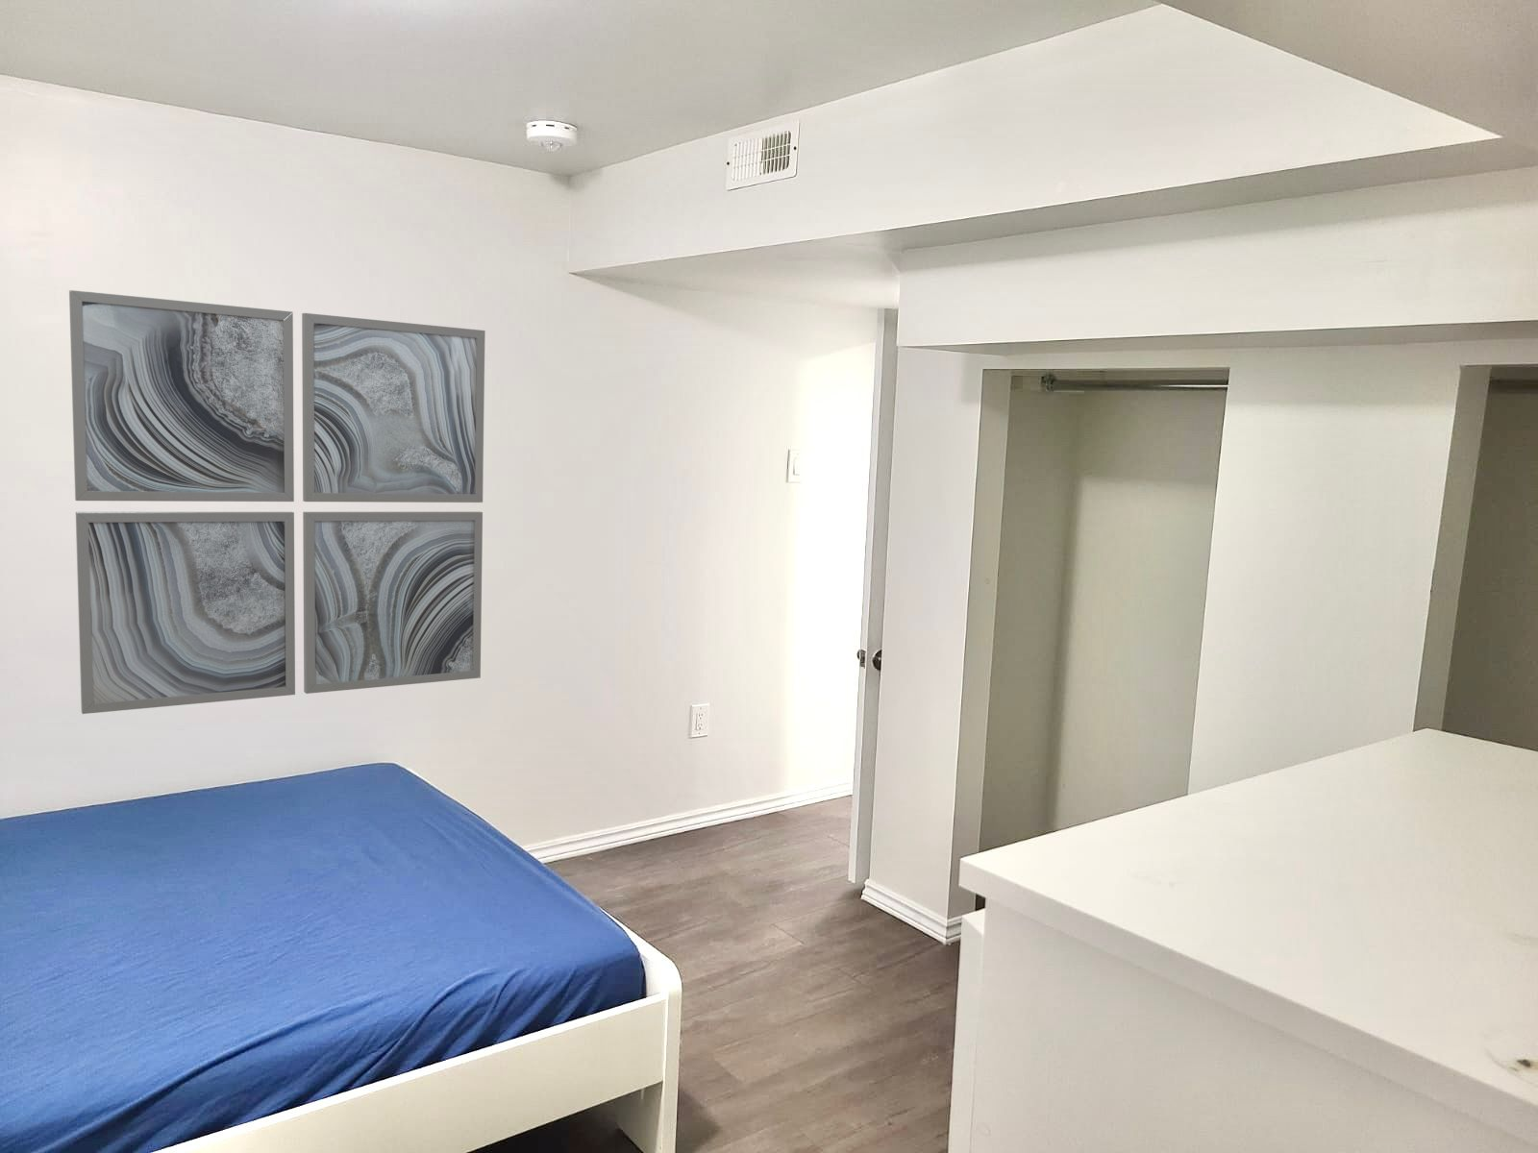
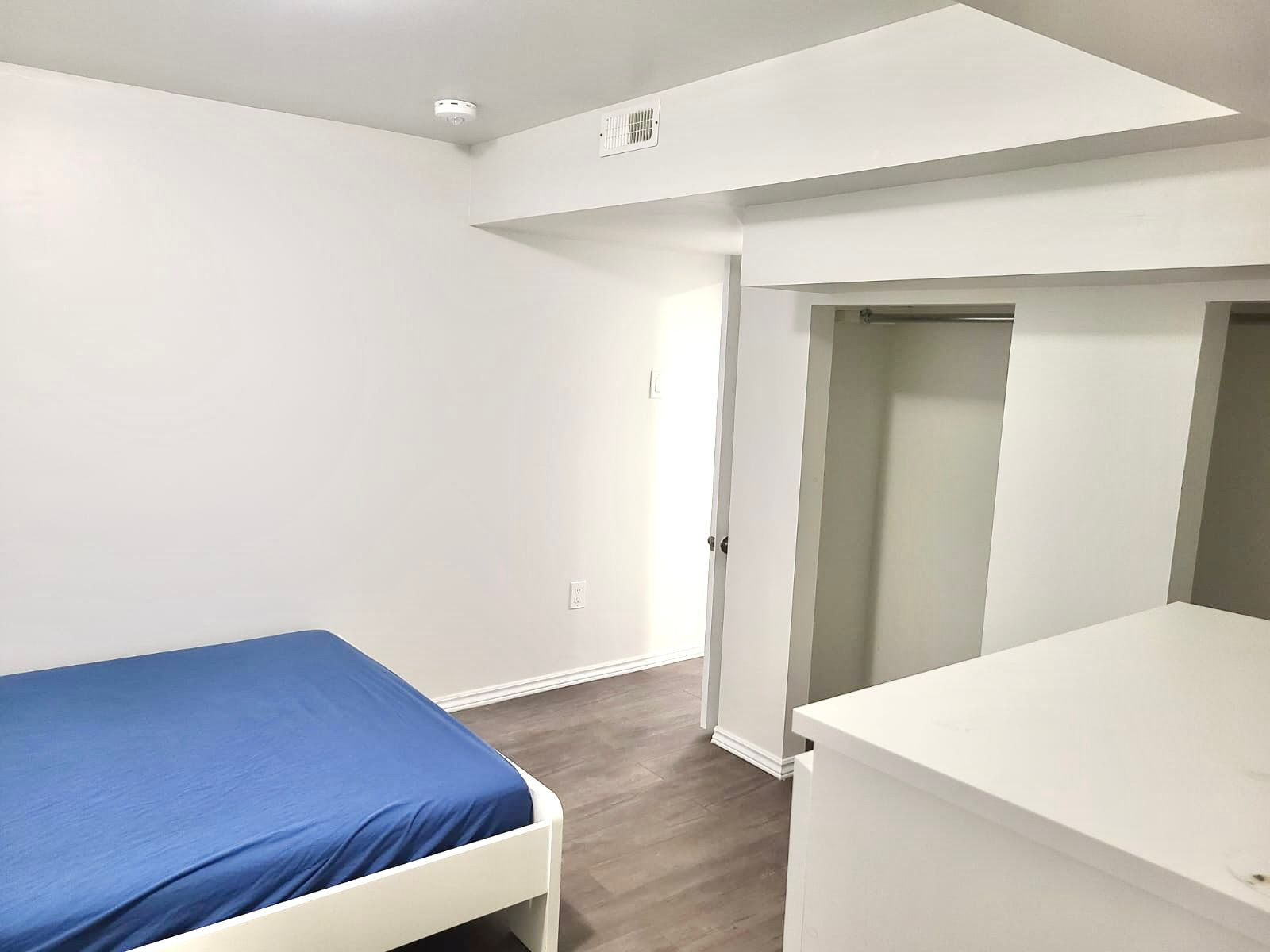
- wall art [68,289,487,715]
